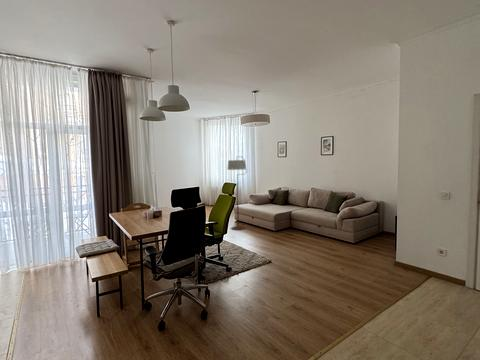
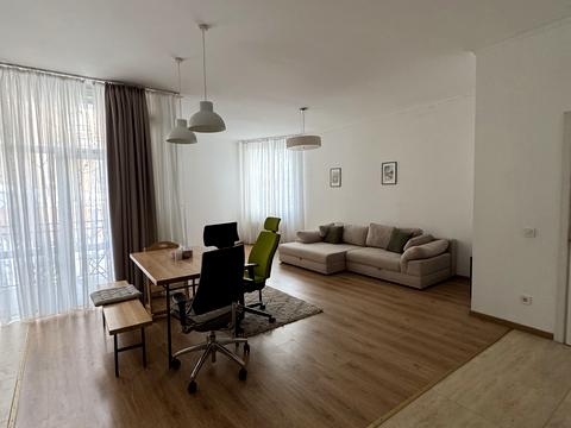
- floor lamp [226,155,248,231]
